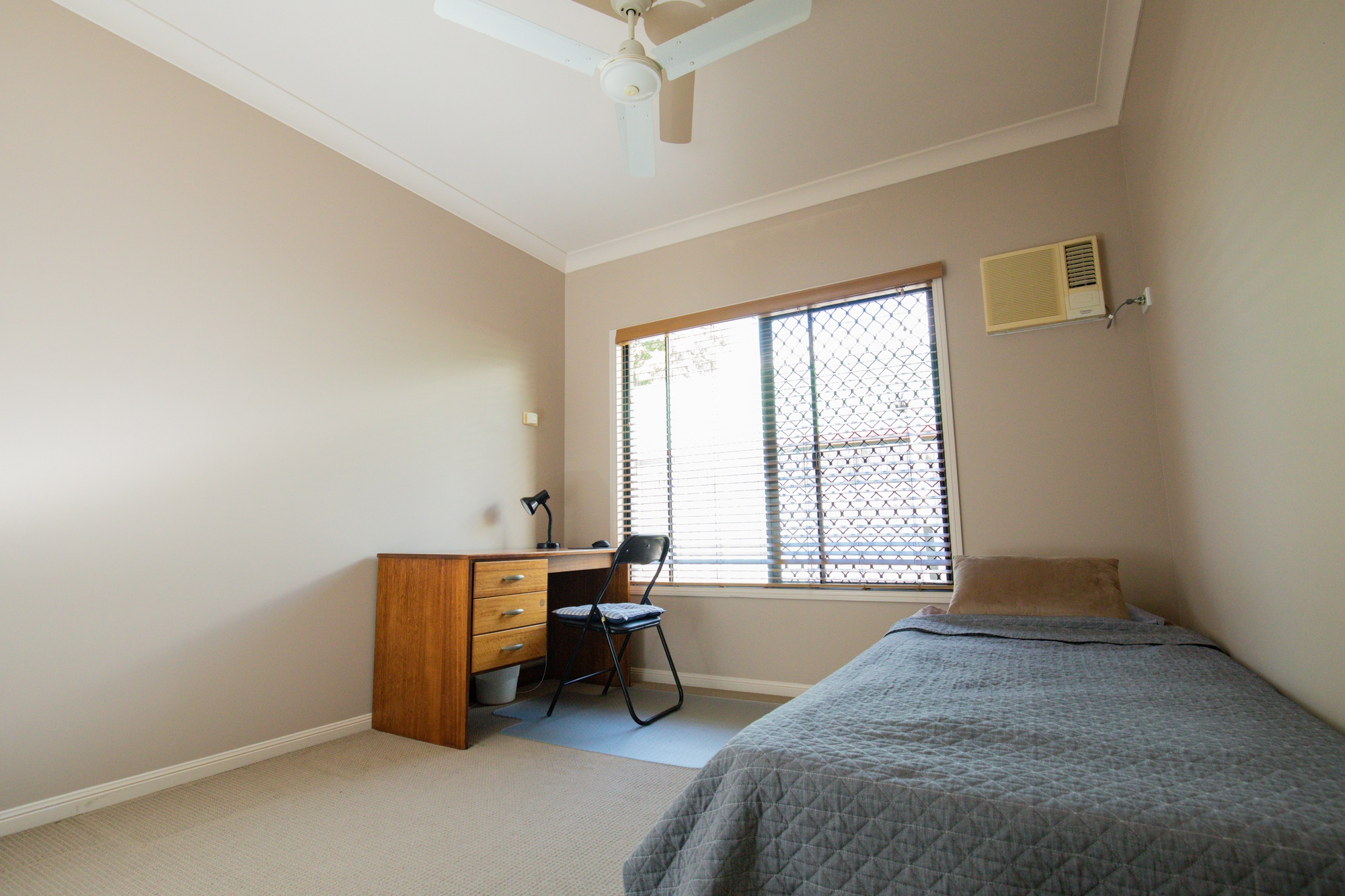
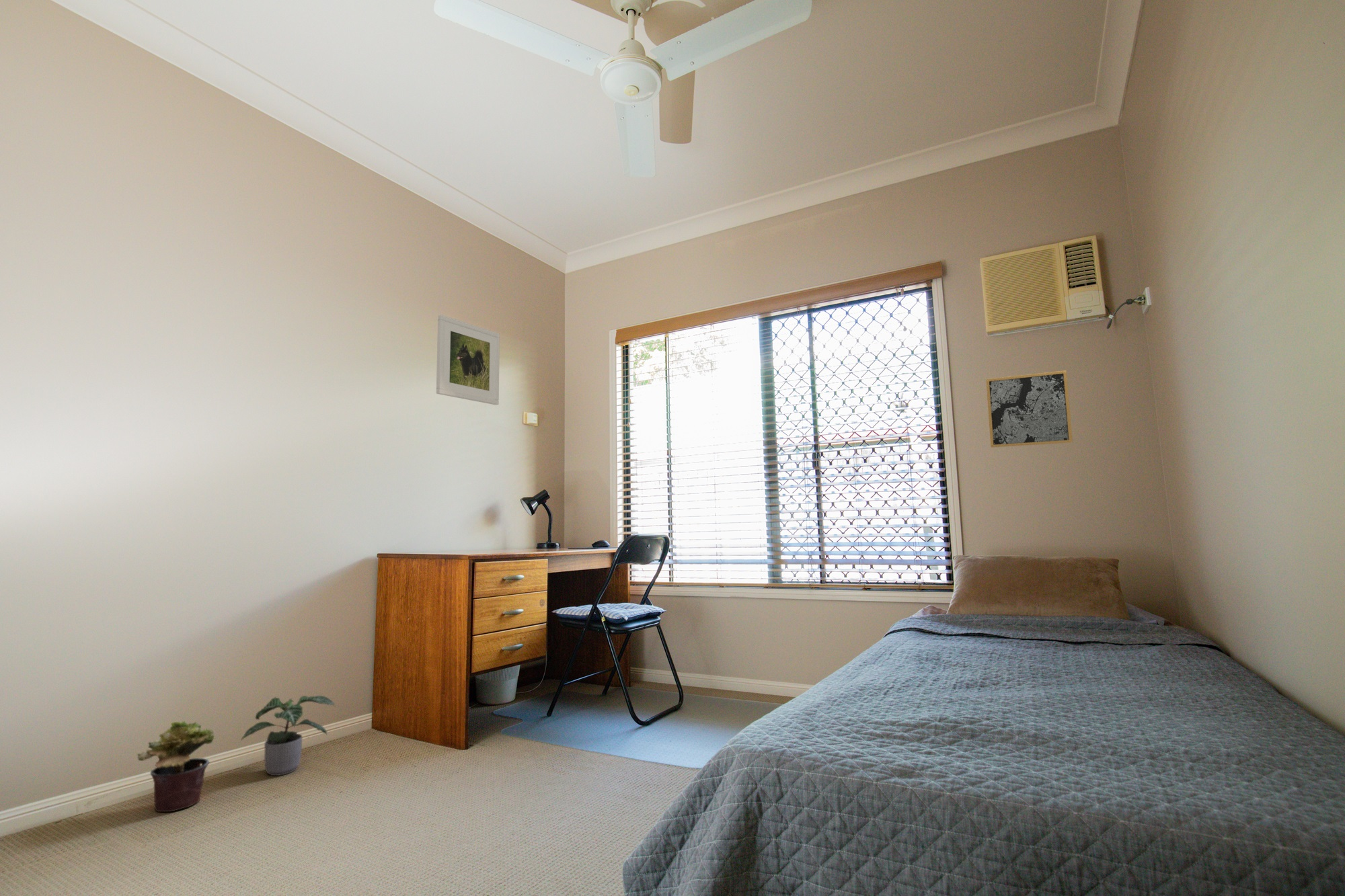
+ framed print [436,314,500,405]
+ wall art [985,370,1073,448]
+ potted plant [240,695,336,776]
+ potted plant [137,720,216,813]
